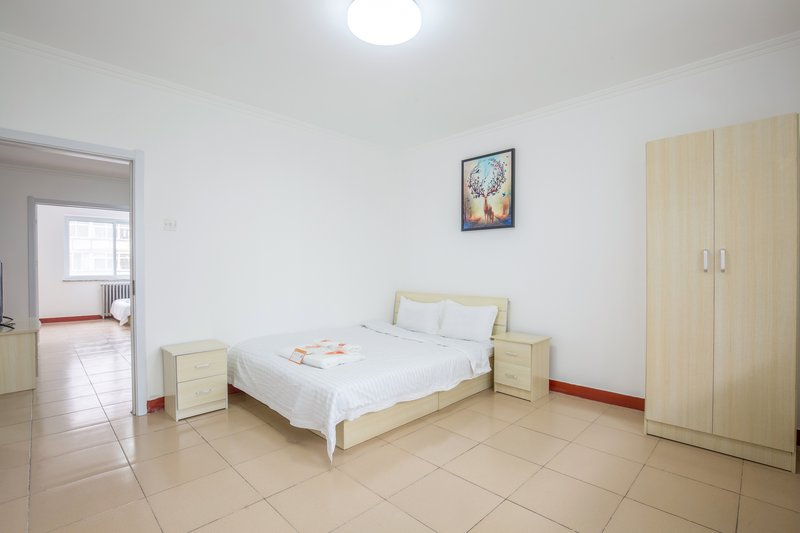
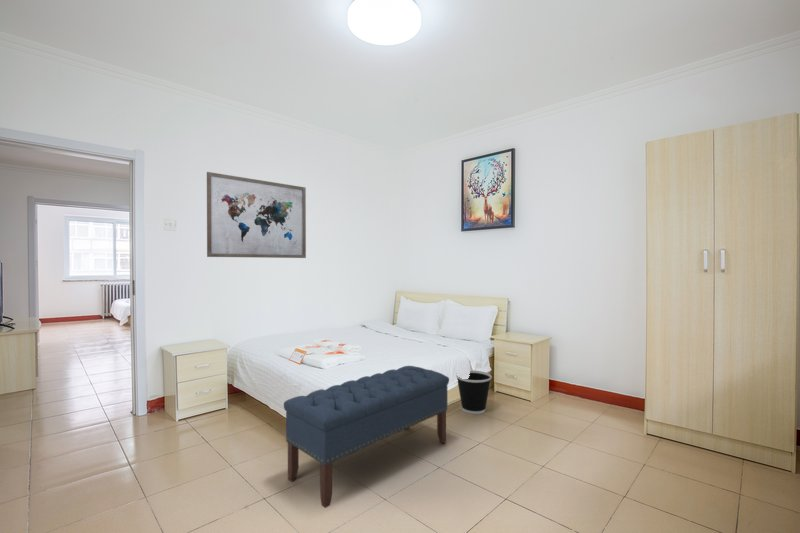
+ bench [283,365,450,509]
+ wall art [206,171,307,259]
+ wastebasket [455,369,493,415]
